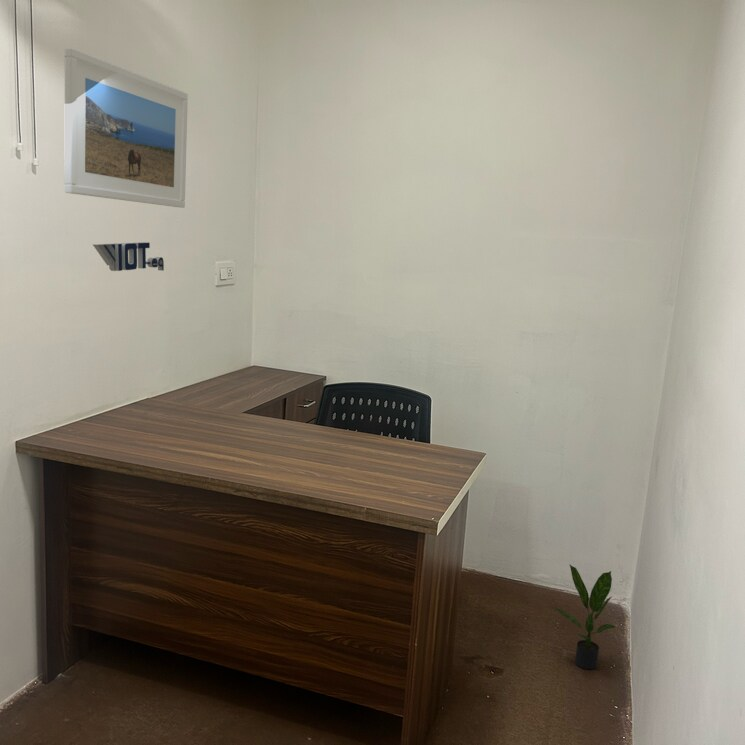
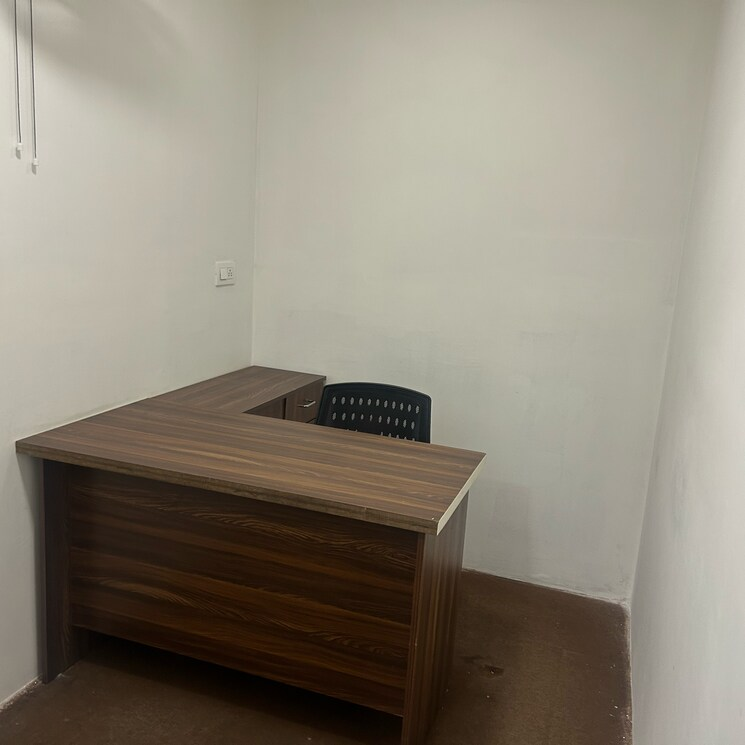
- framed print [64,47,189,209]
- logo [92,241,165,272]
- potted plant [553,563,616,670]
